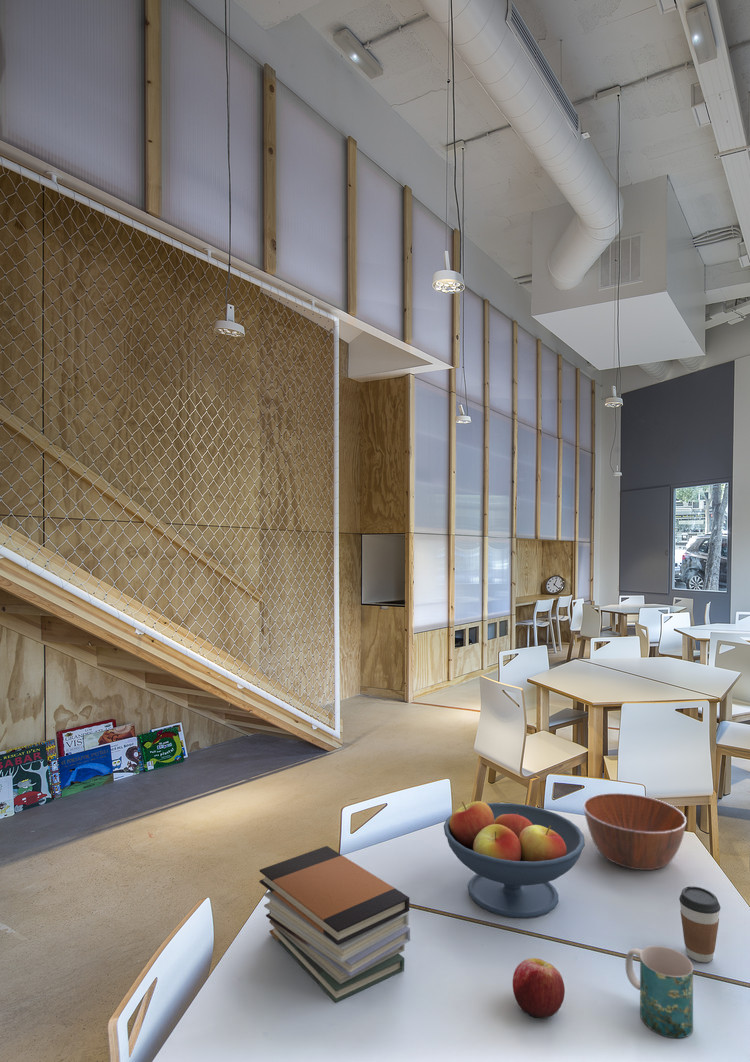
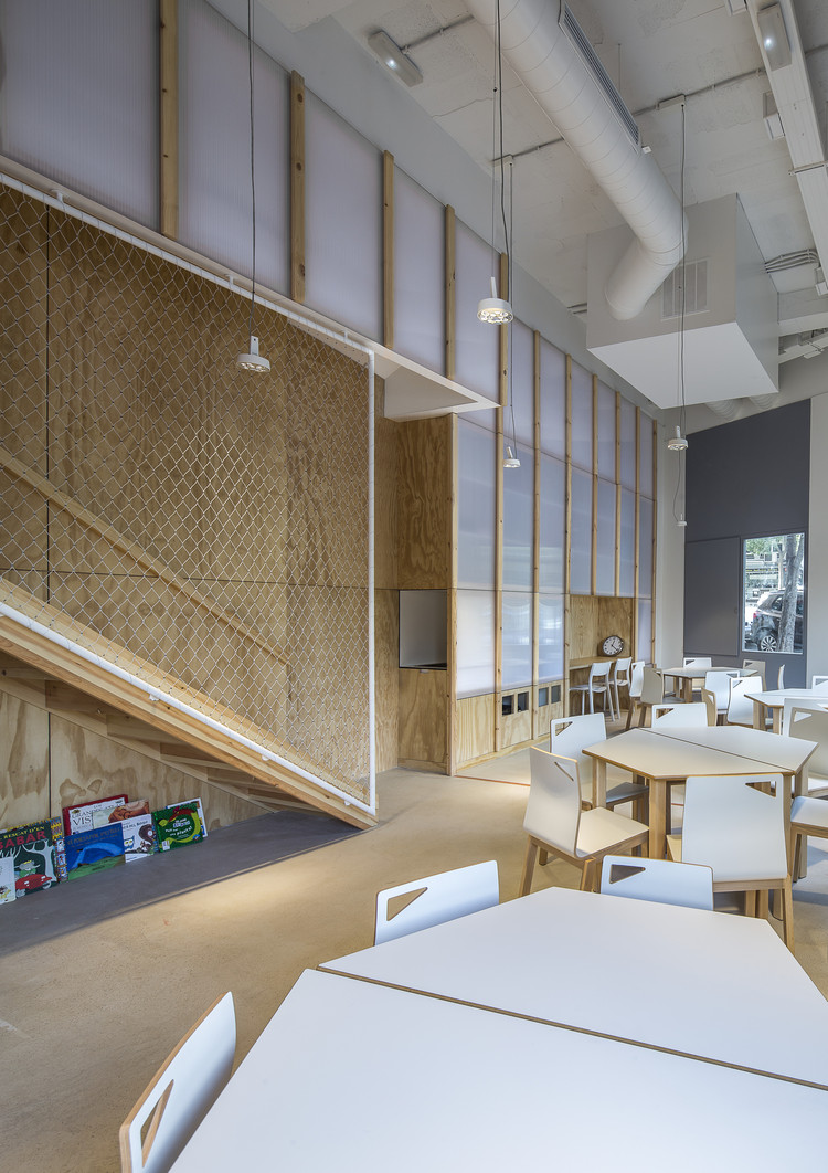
- mug [625,945,694,1039]
- book stack [258,845,411,1004]
- coffee cup [678,885,722,963]
- apple [512,957,566,1019]
- fruit bowl [443,800,586,919]
- bowl [582,792,687,871]
